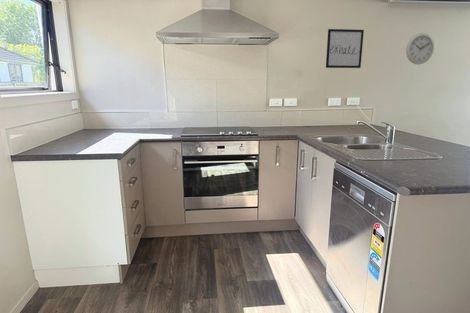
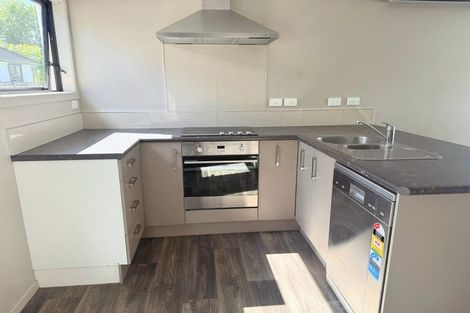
- wall art [325,28,365,69]
- wall clock [405,32,435,65]
